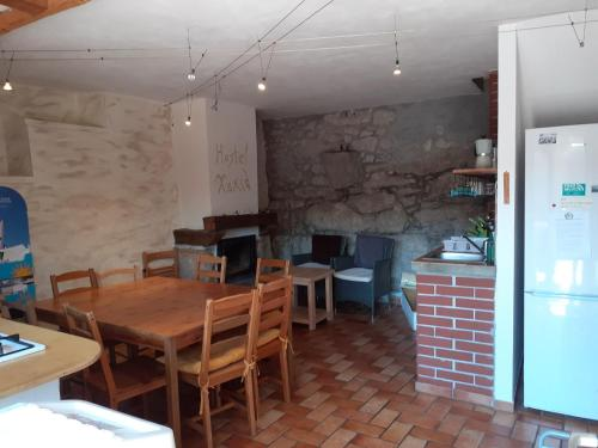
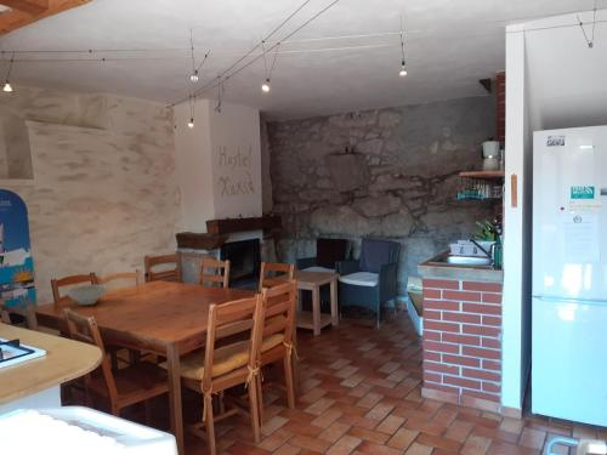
+ decorative bowl [66,284,107,306]
